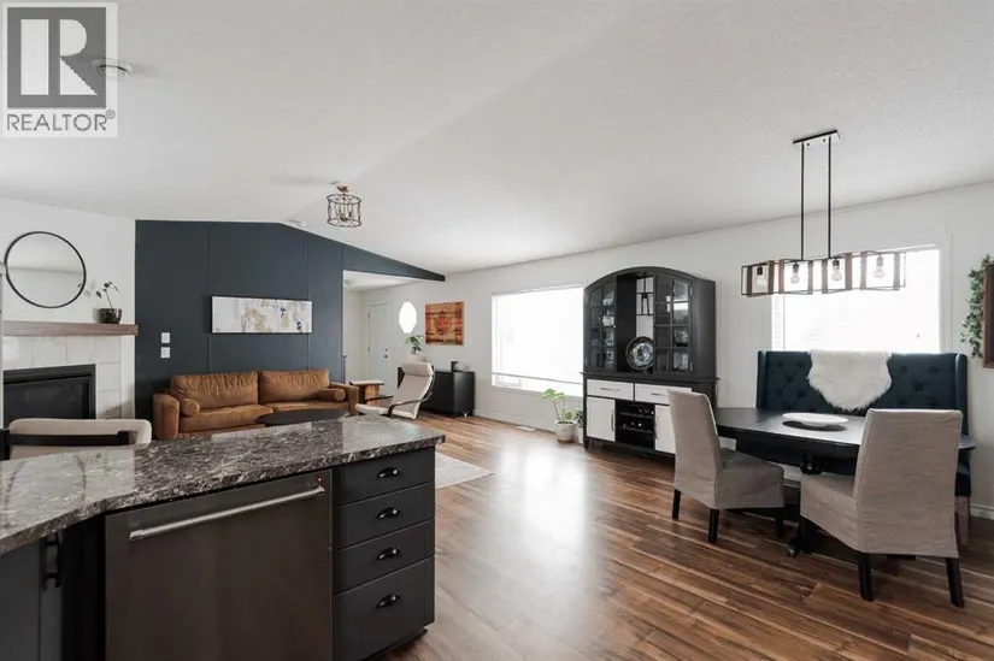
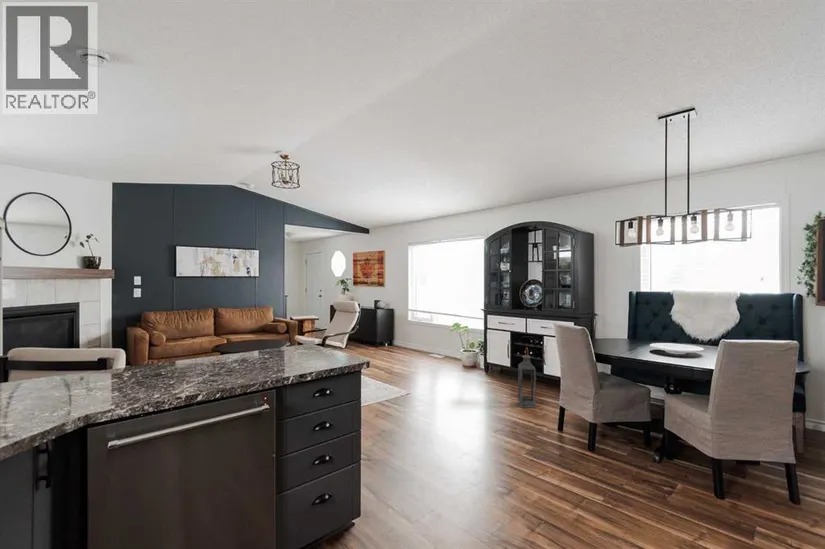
+ lantern [517,346,537,409]
